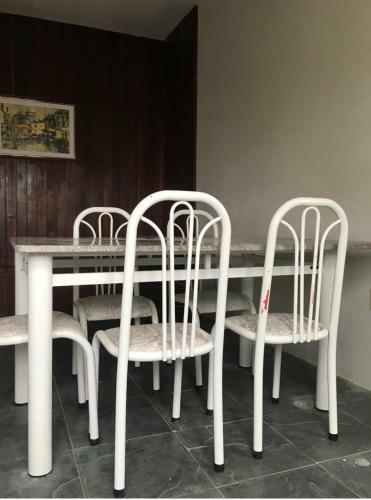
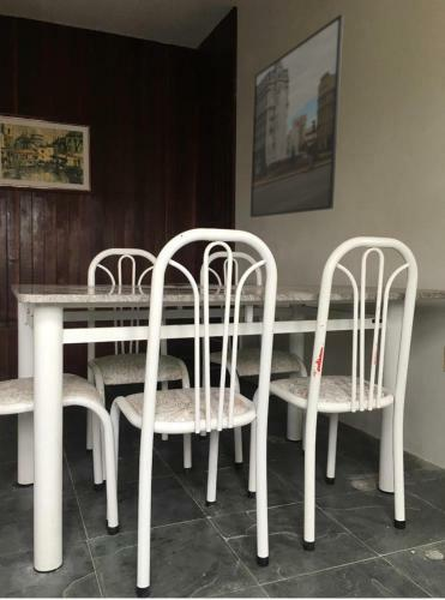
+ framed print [249,13,344,218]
